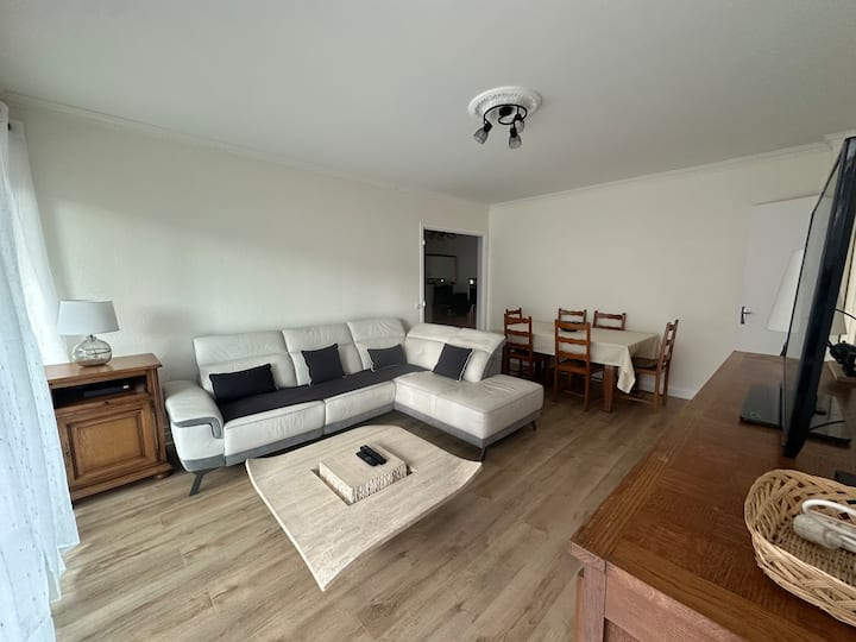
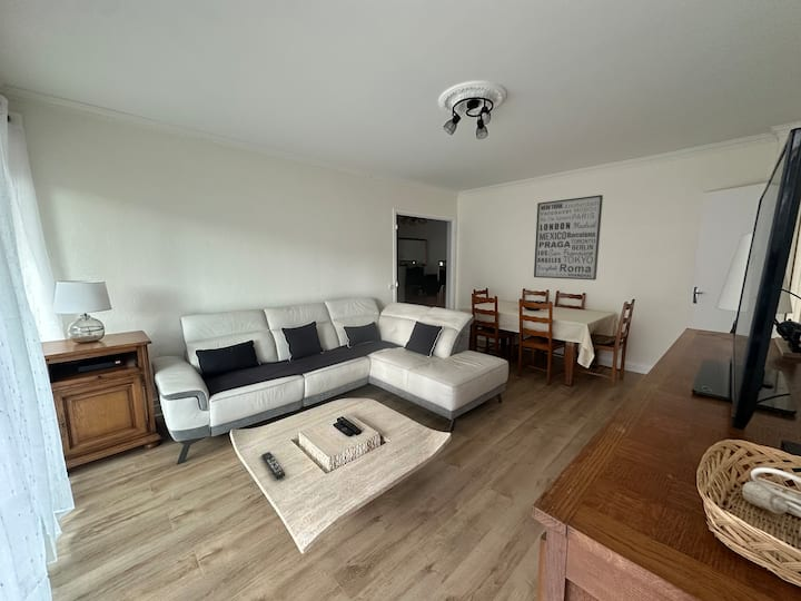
+ remote control [260,451,286,481]
+ wall art [533,194,604,282]
